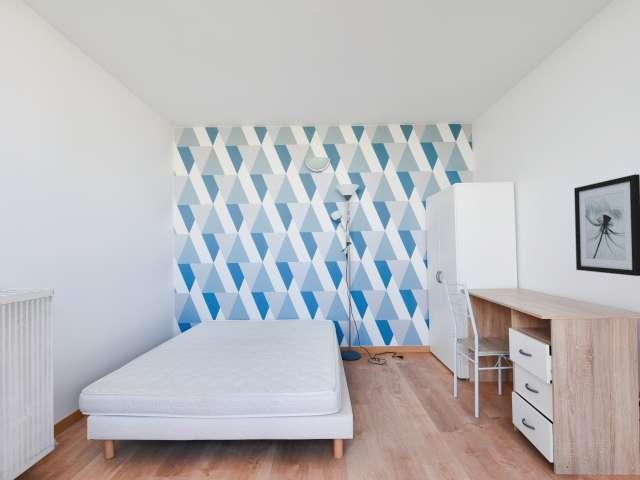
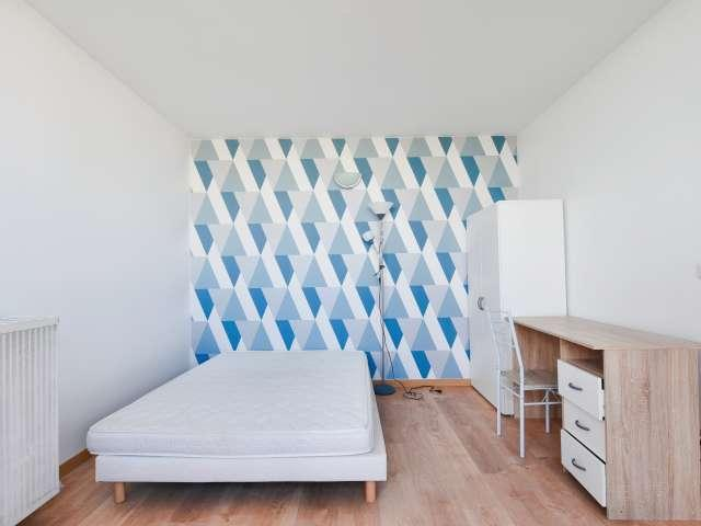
- wall art [573,173,640,277]
